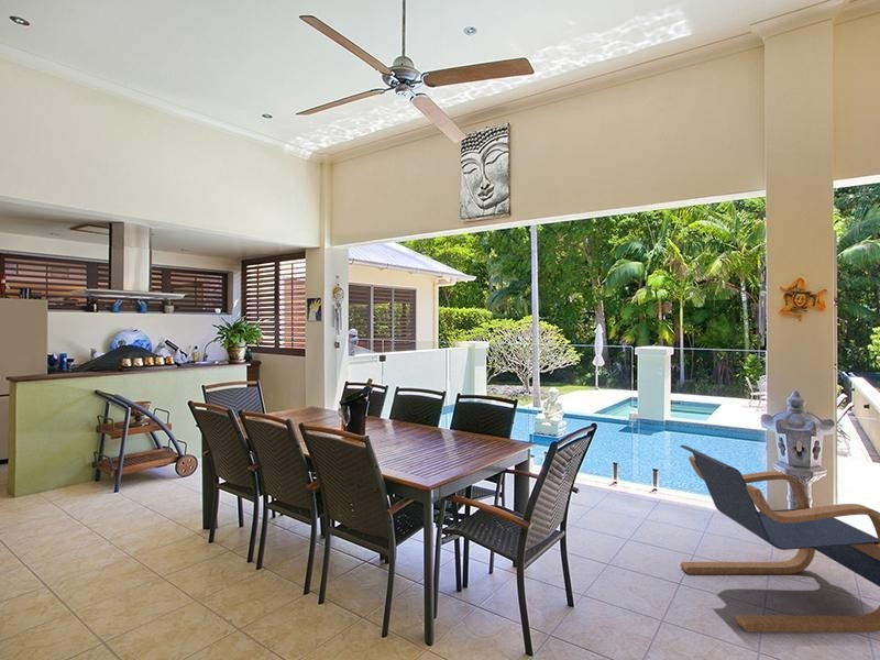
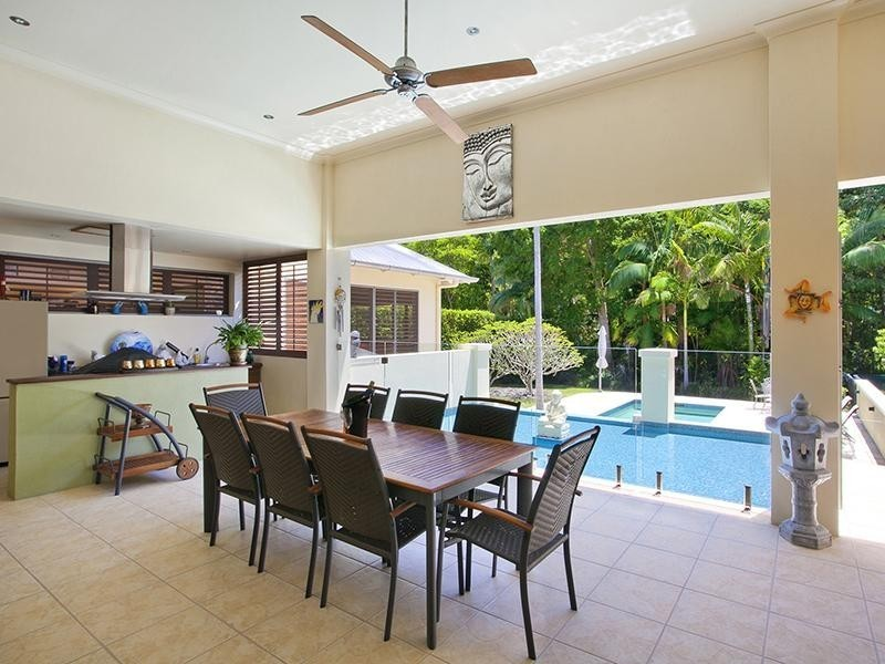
- lounge chair [679,444,880,634]
